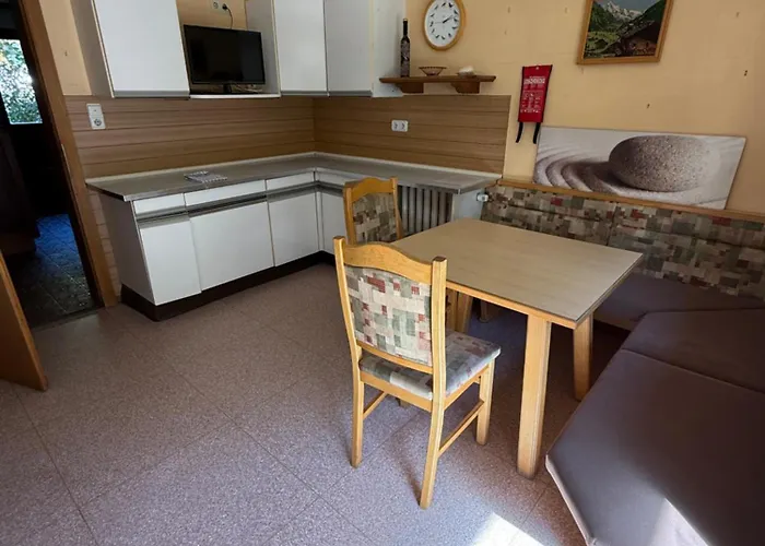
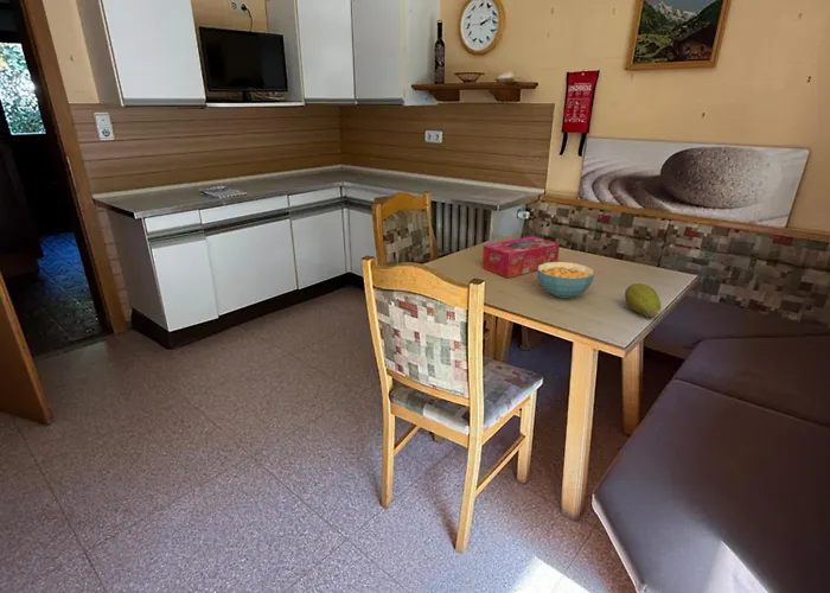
+ cereal bowl [536,261,595,299]
+ tissue box [481,235,561,279]
+ fruit [624,282,663,318]
